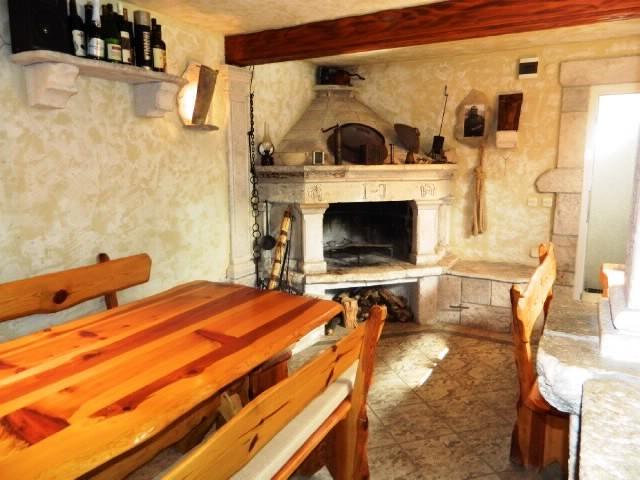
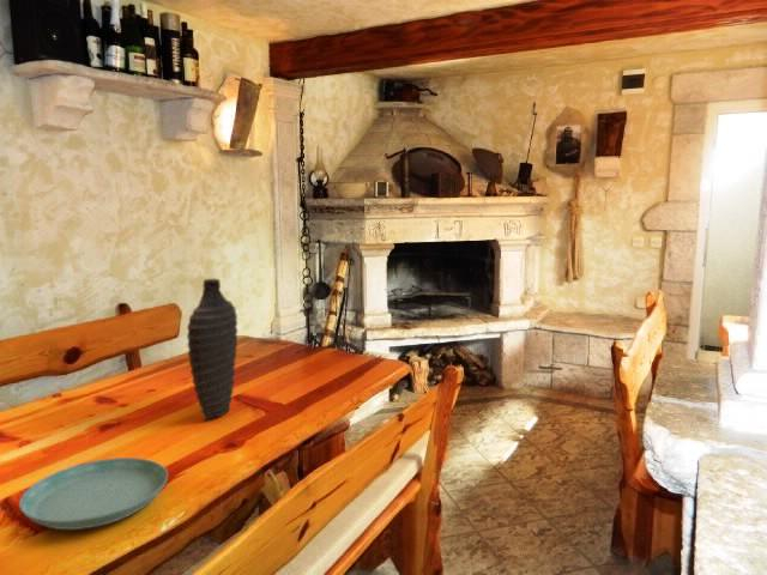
+ saucer [18,456,169,531]
+ decorative vase [186,278,238,422]
